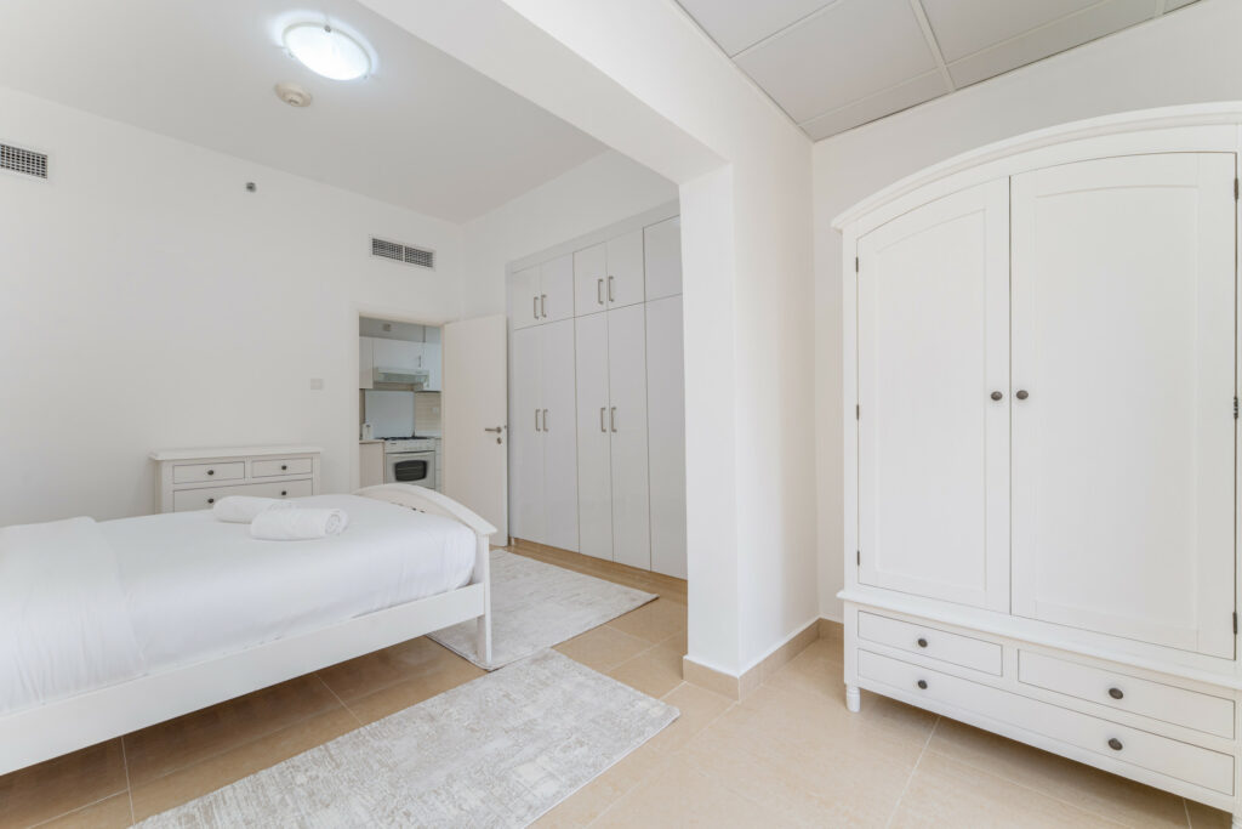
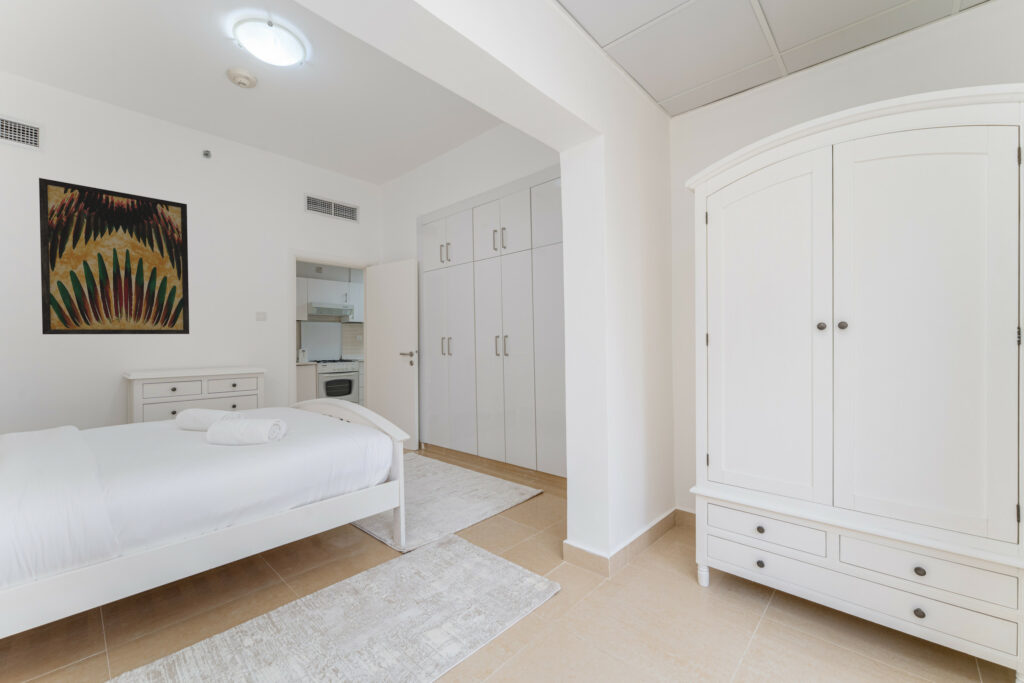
+ wall art [38,177,190,335]
